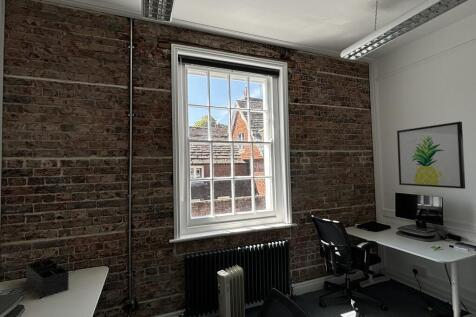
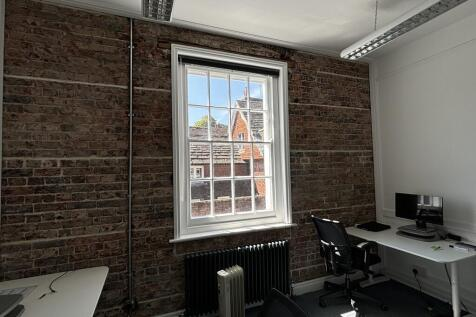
- wall art [396,121,466,190]
- desk organizer [25,258,70,299]
